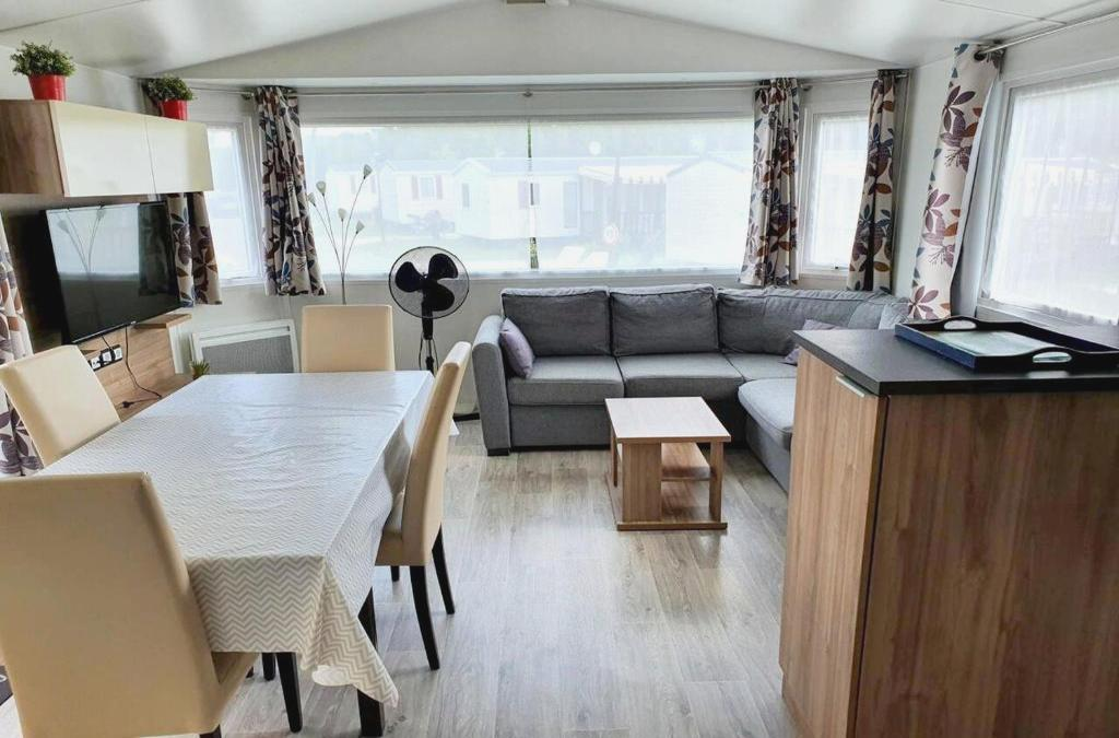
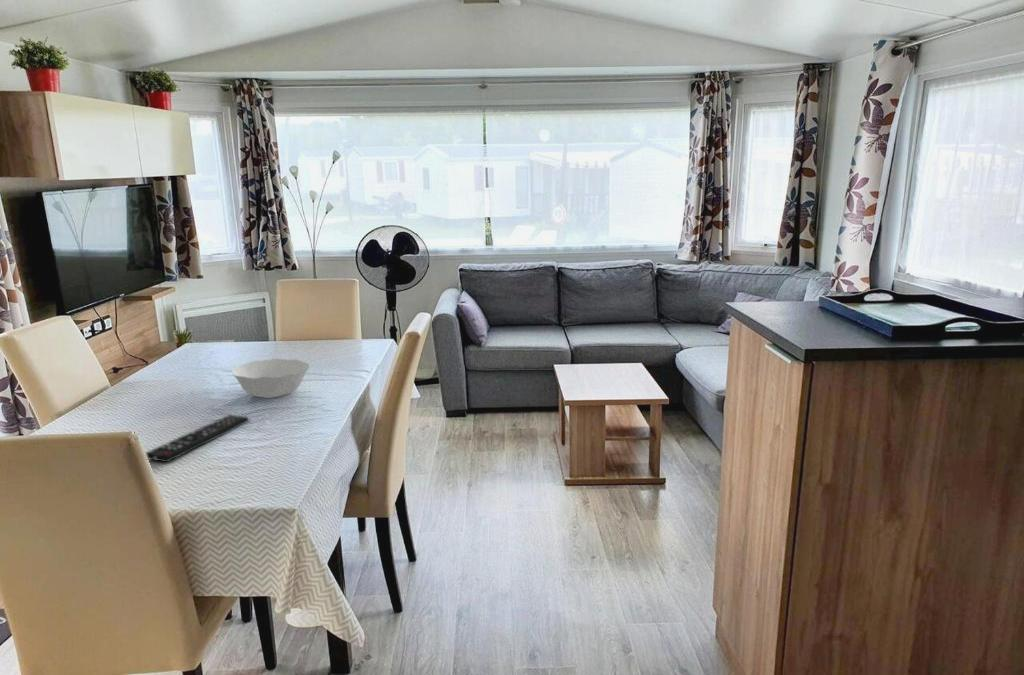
+ bowl [231,358,310,399]
+ remote control [145,414,250,463]
